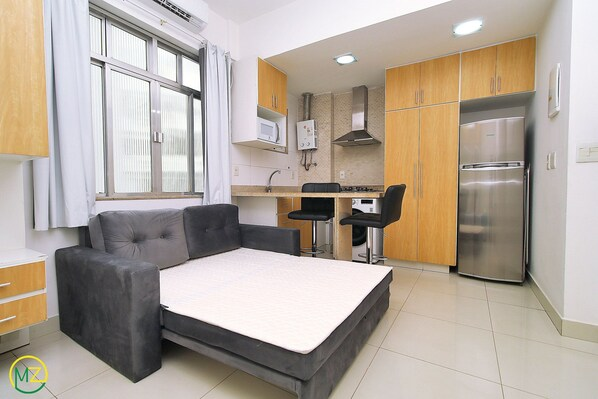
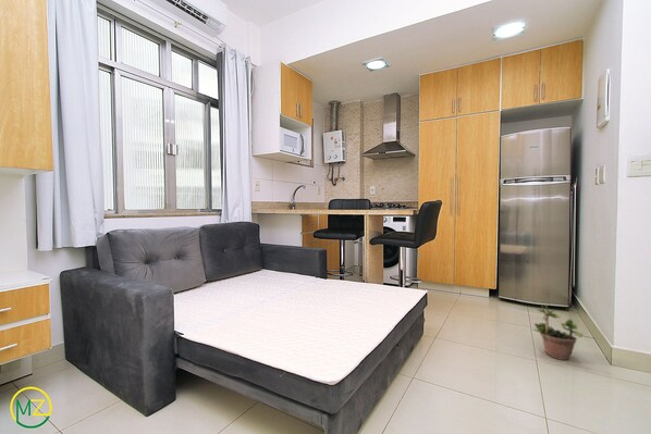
+ potted plant [530,299,585,361]
